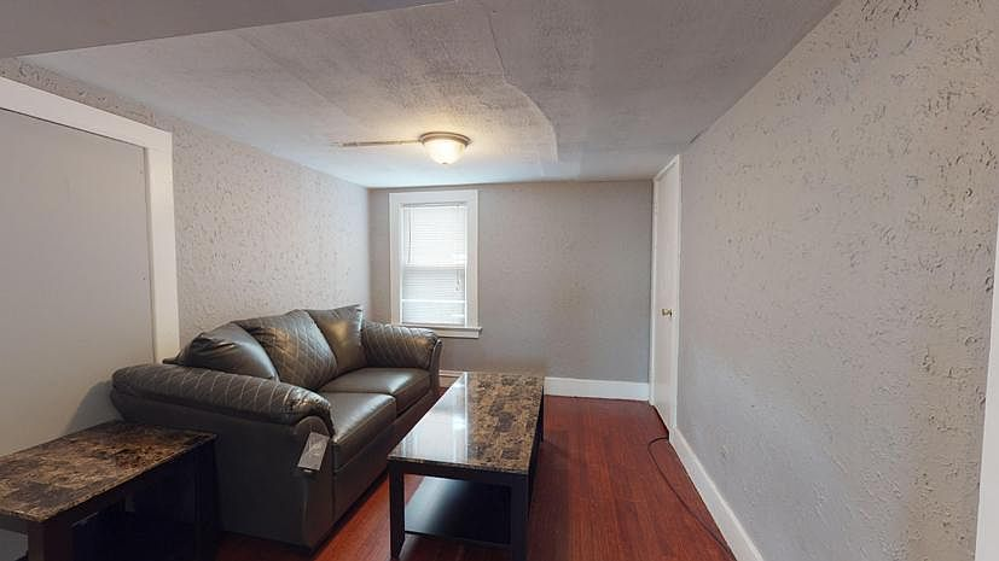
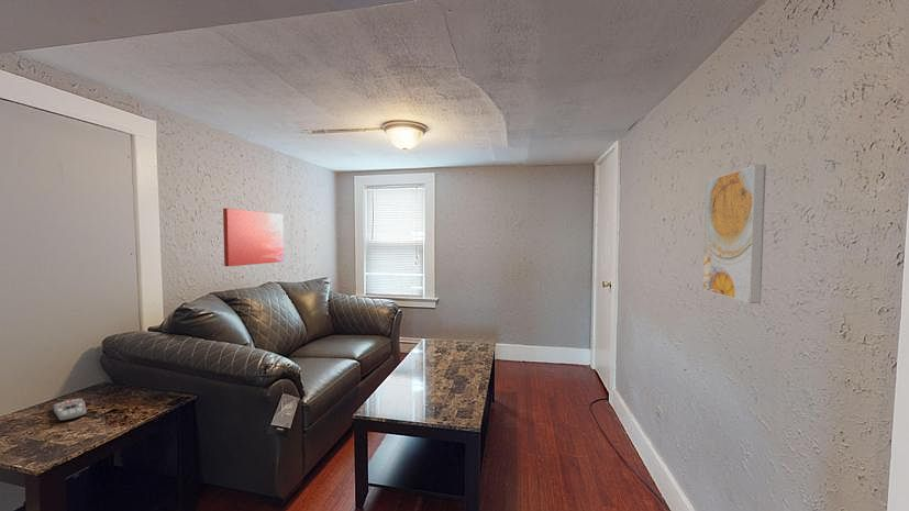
+ remote control [52,398,88,422]
+ wall art [222,208,285,268]
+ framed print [701,164,767,304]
